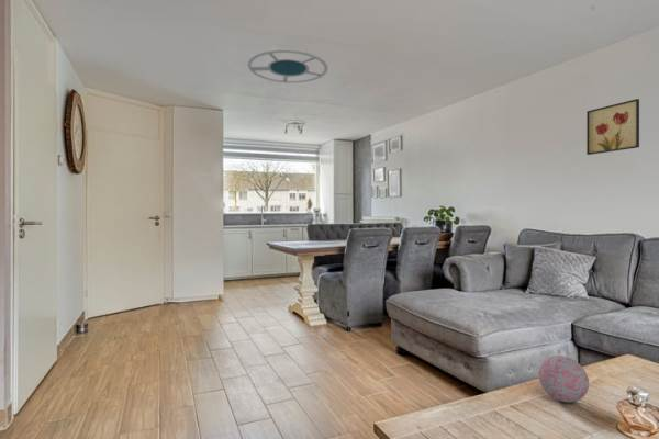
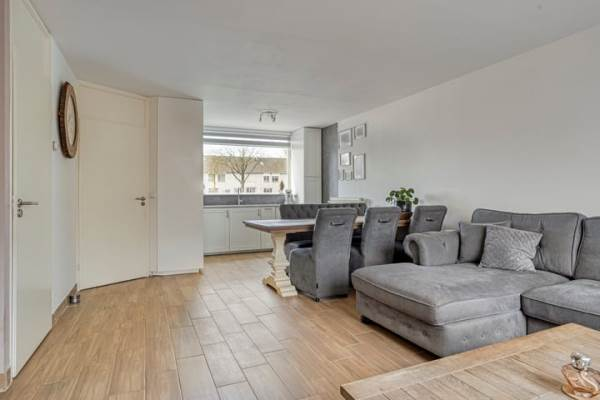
- wall art [585,98,640,156]
- ceiling lamp [247,49,328,83]
- decorative orb [537,354,590,404]
